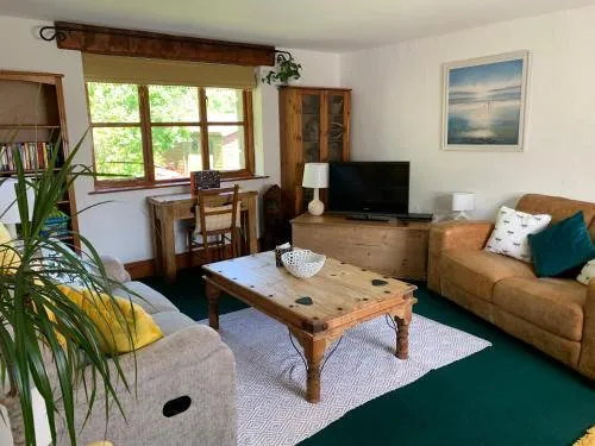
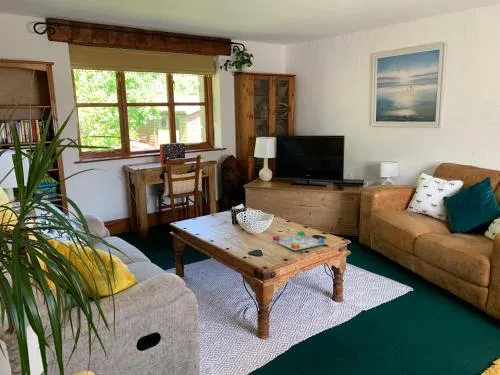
+ board game [271,230,326,251]
